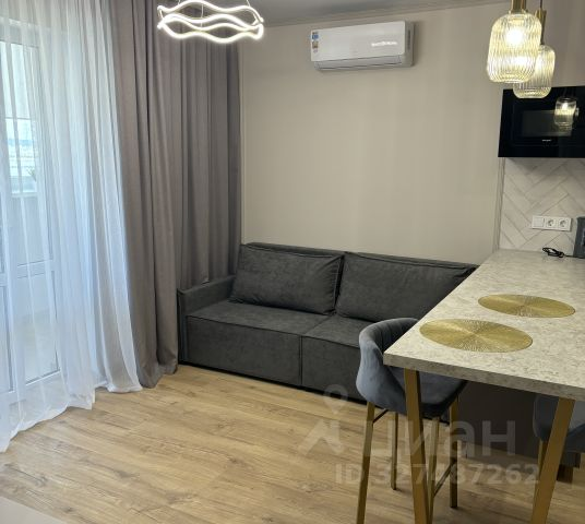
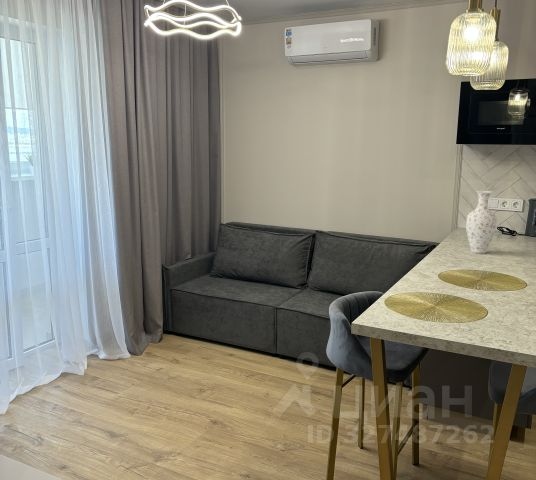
+ vase [465,190,498,255]
